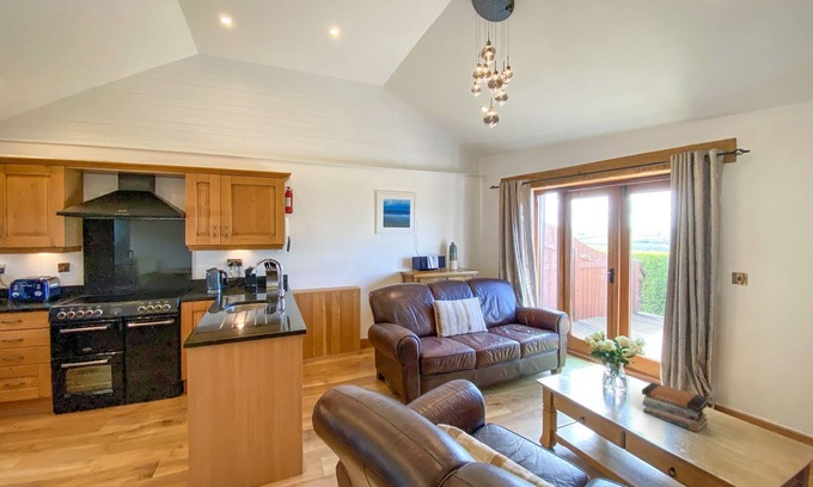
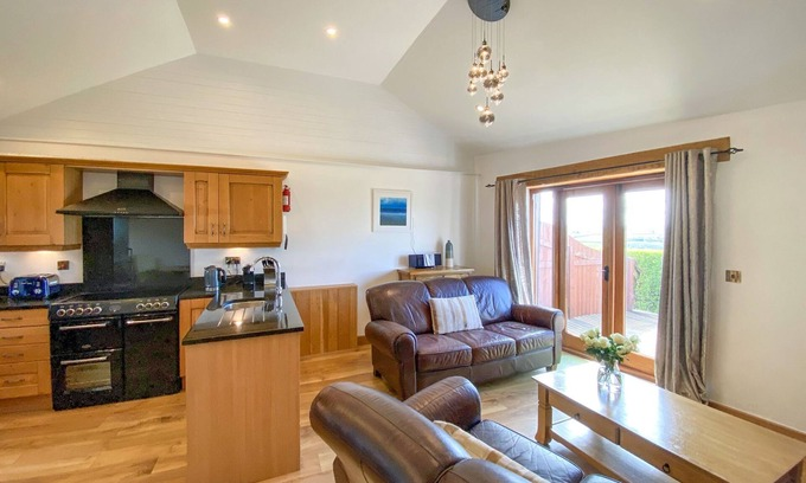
- book stack [641,381,710,433]
